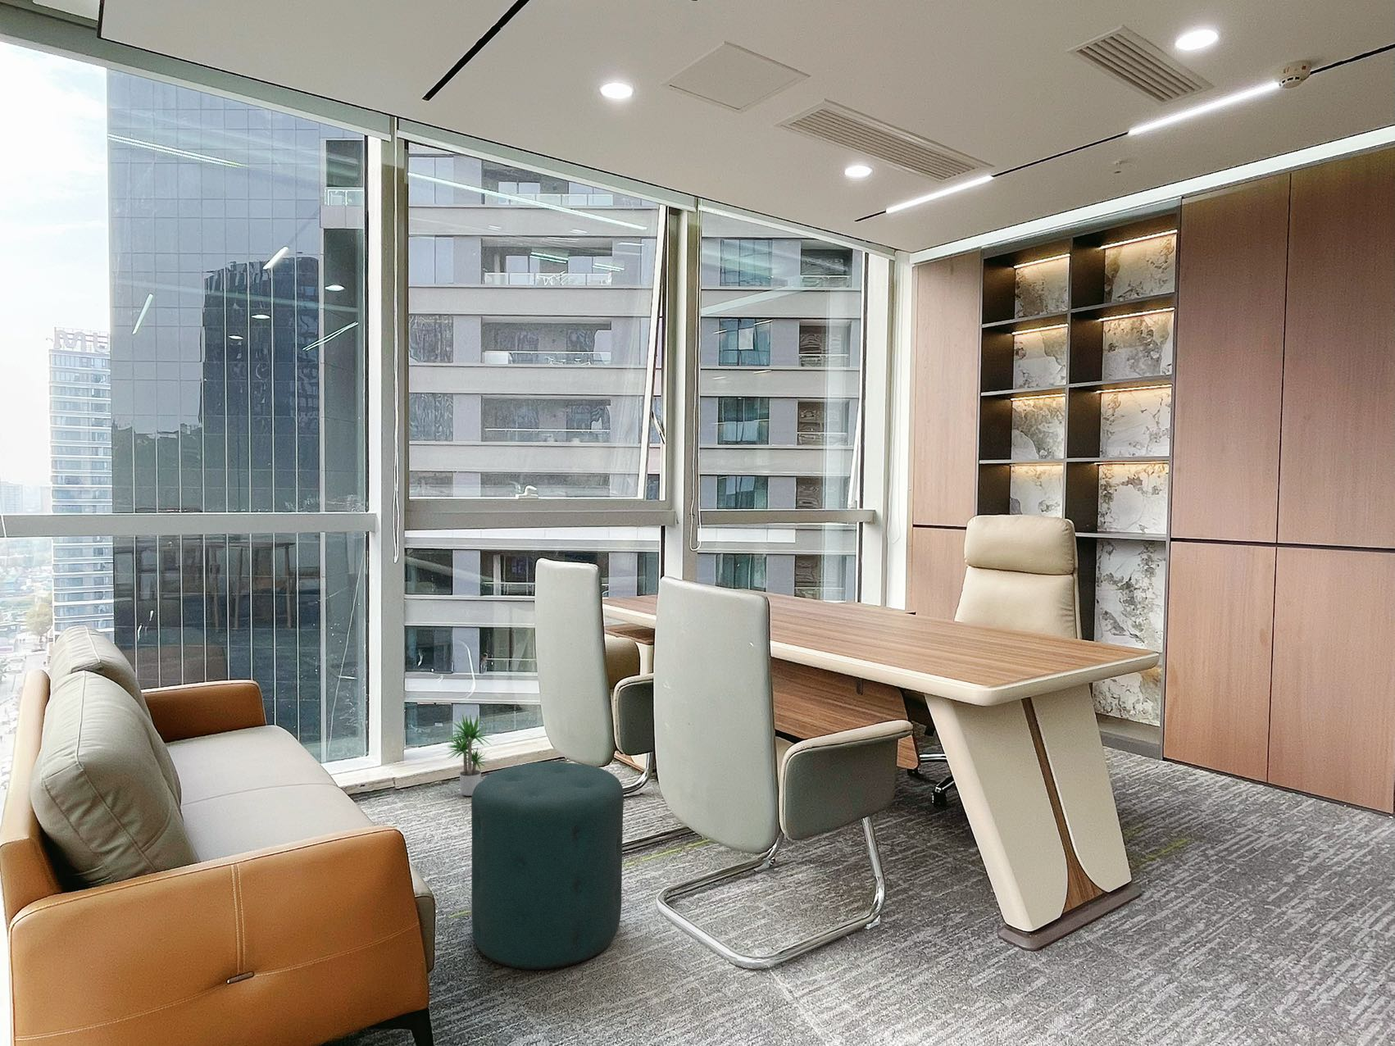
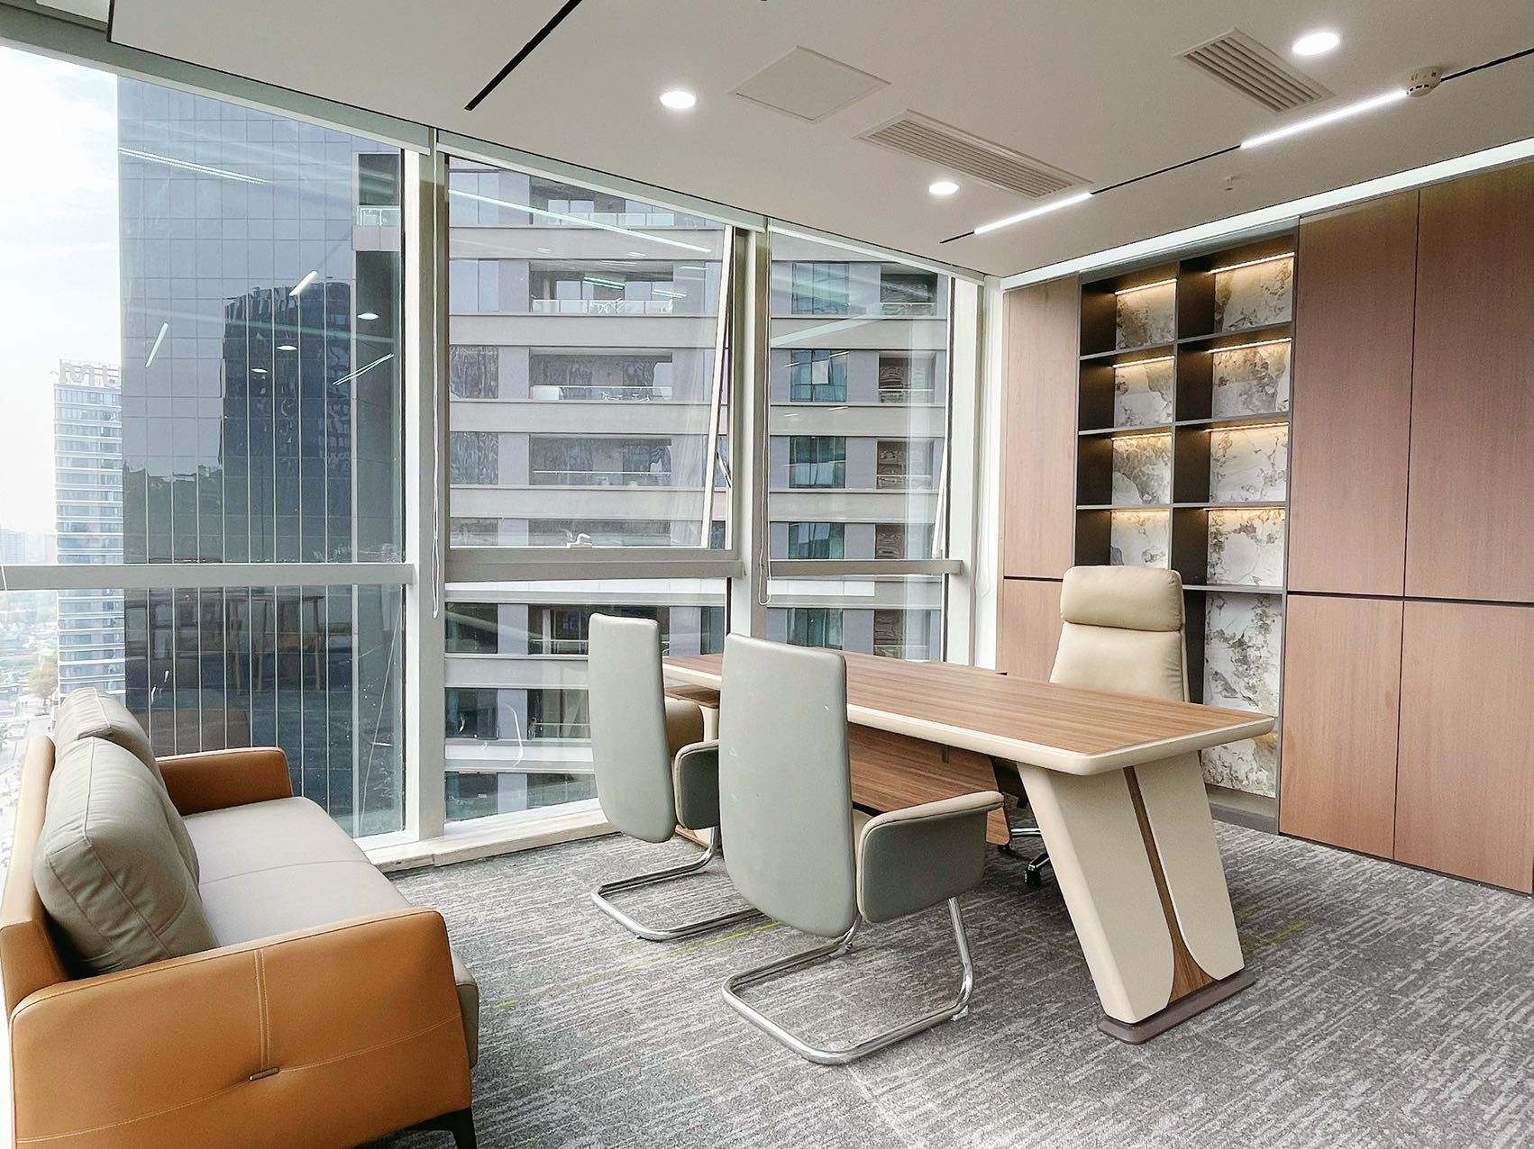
- ottoman [470,760,625,970]
- potted plant [445,712,494,797]
